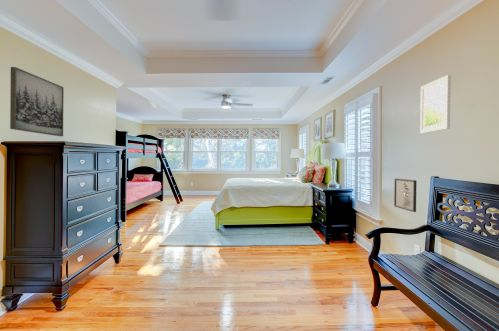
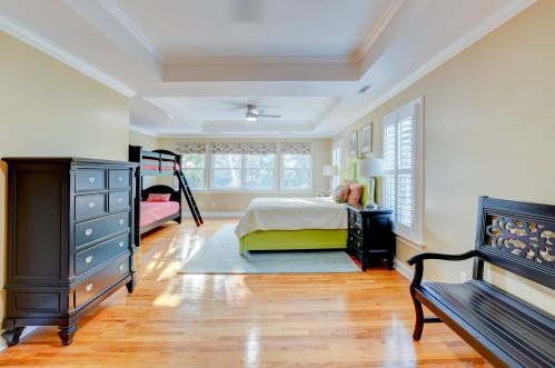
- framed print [393,178,417,213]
- wall art [9,66,65,137]
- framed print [419,74,452,134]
